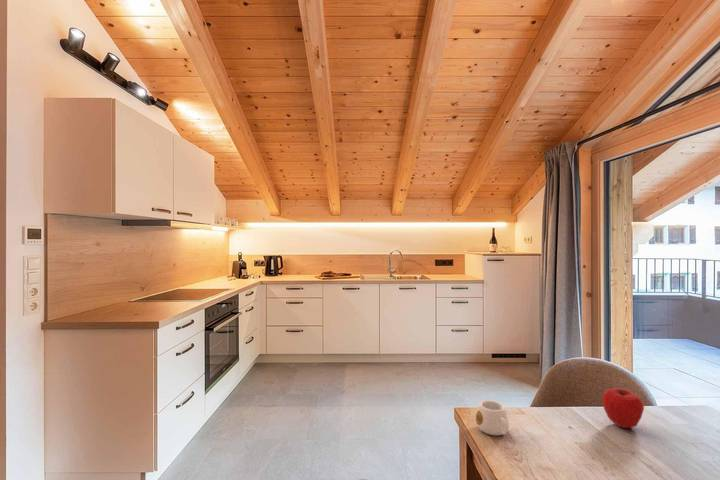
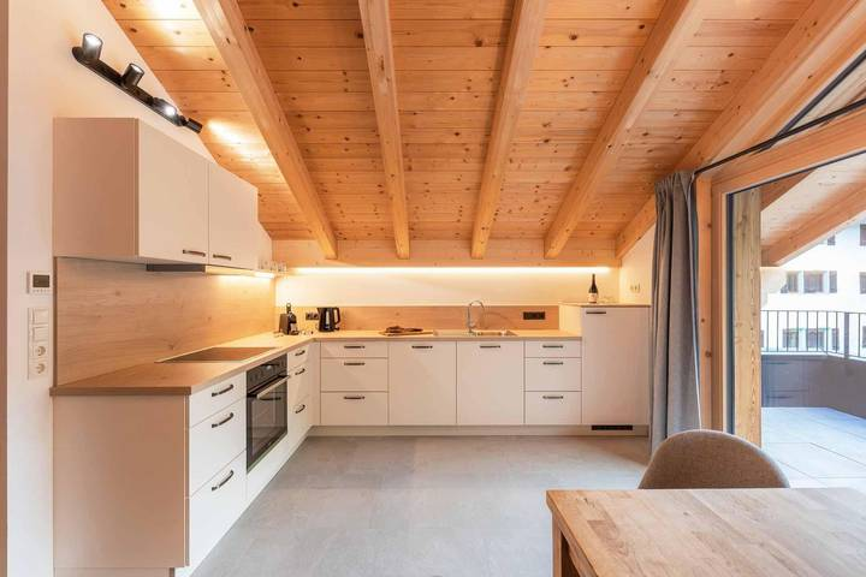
- apple [601,387,645,429]
- mug [474,399,510,436]
